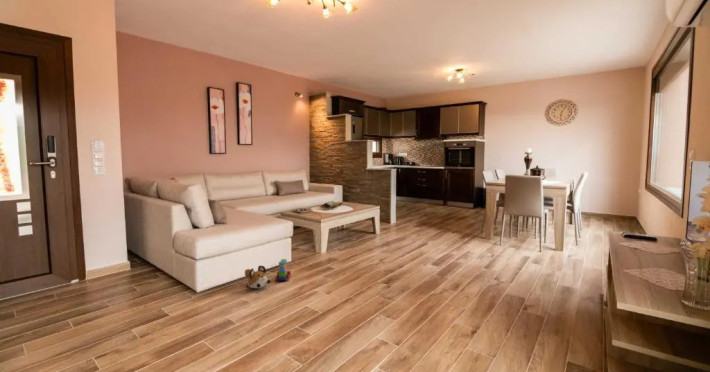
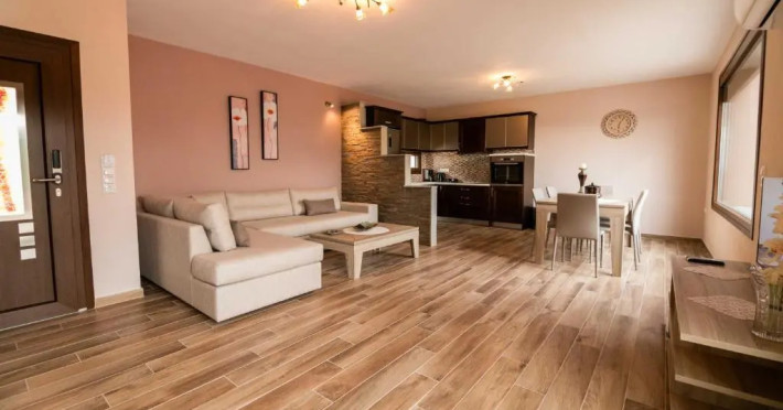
- plush toy [244,265,272,289]
- toy train [274,258,292,281]
